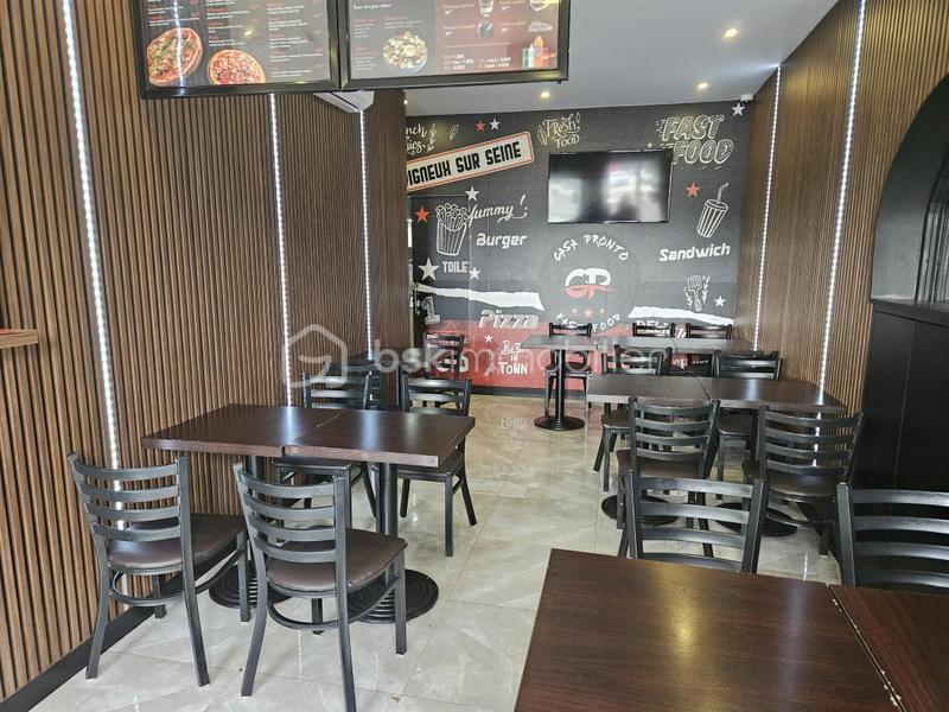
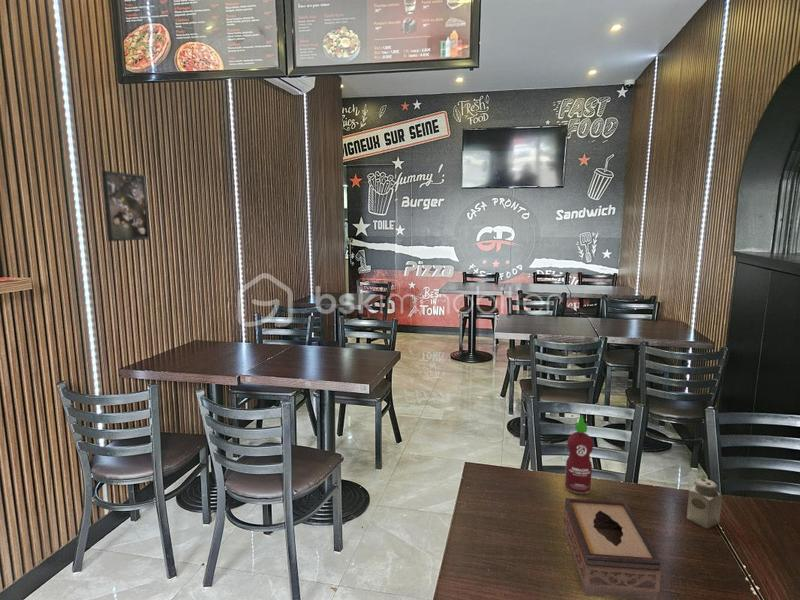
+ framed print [101,170,150,242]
+ salt shaker [686,478,723,530]
+ hot sauce [564,414,594,494]
+ tissue box [562,497,662,600]
